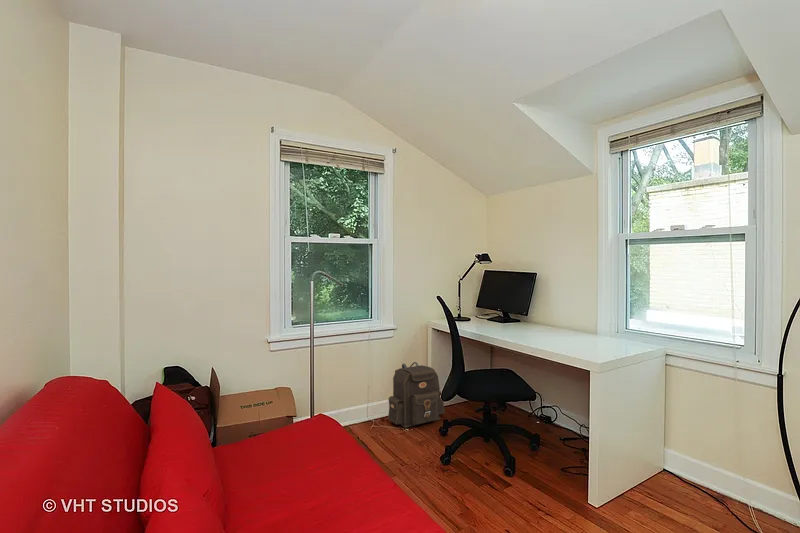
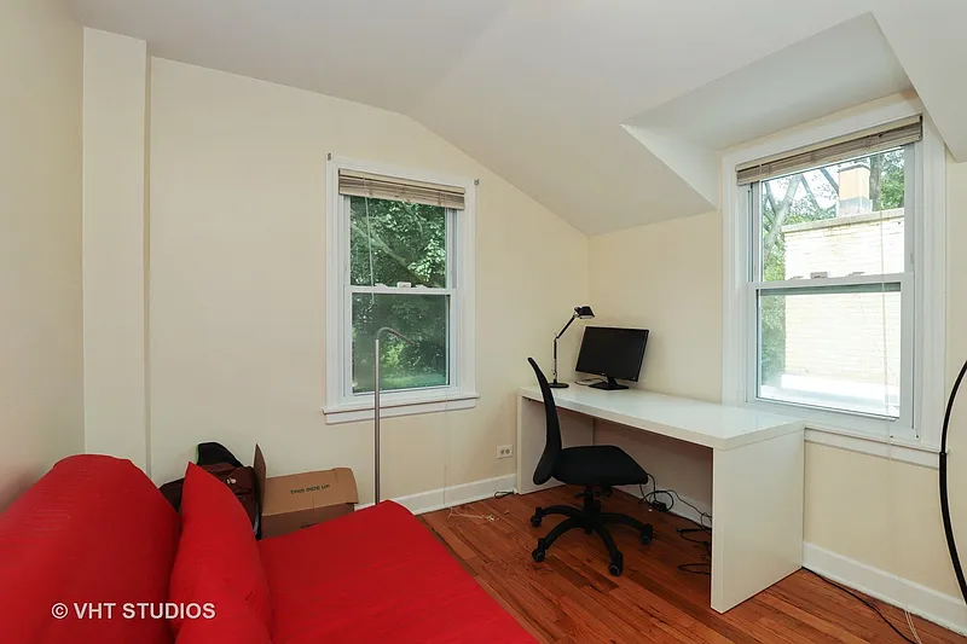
- backpack [387,361,446,429]
